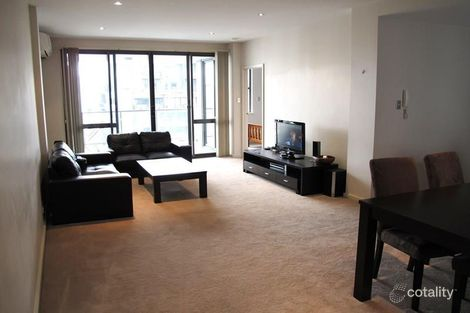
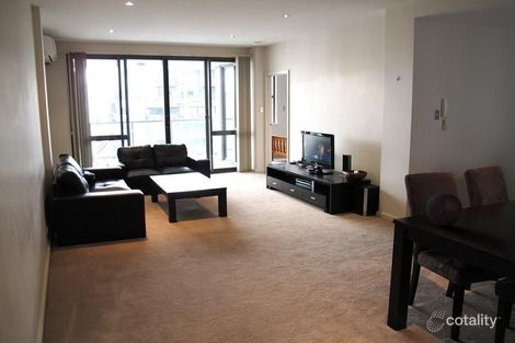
+ decorative ball [425,192,464,227]
